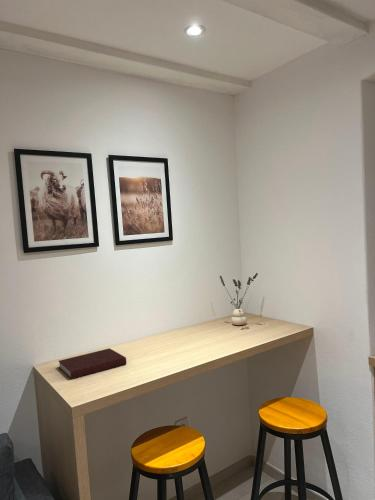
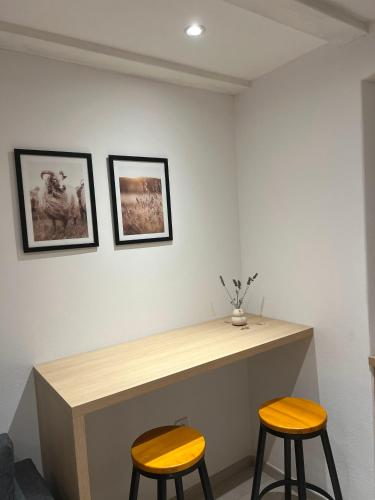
- notebook [57,347,127,380]
